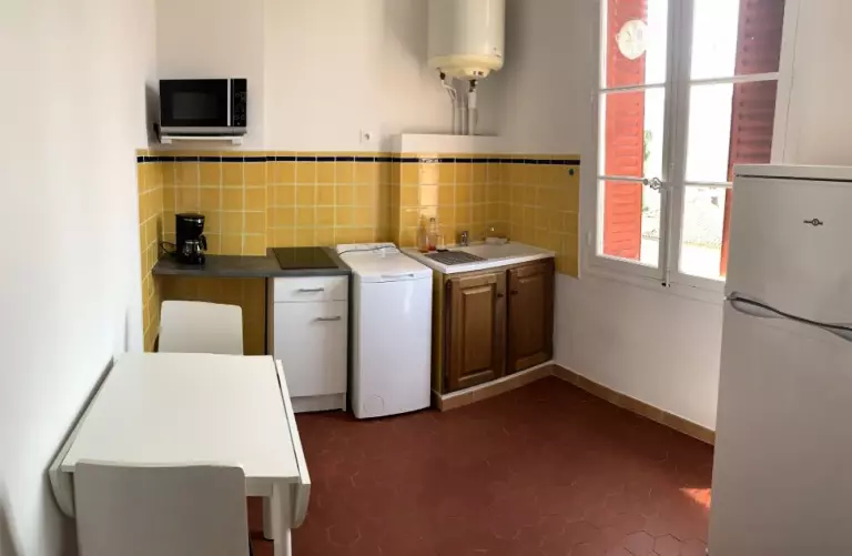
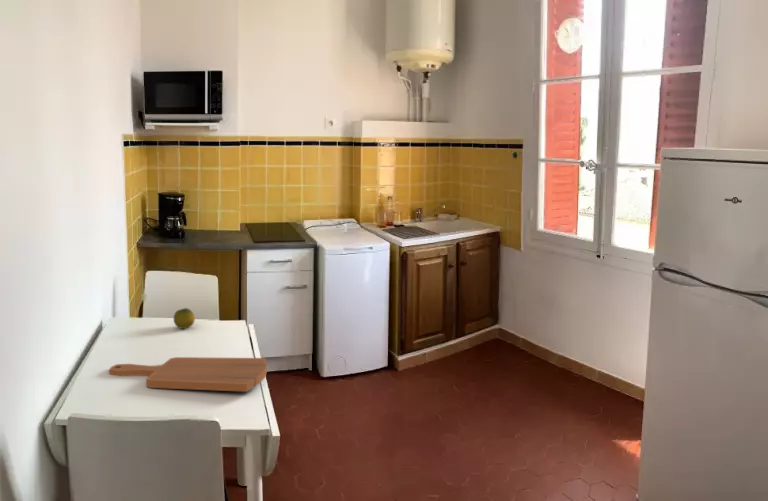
+ cutting board [108,356,268,393]
+ fruit [173,307,196,330]
